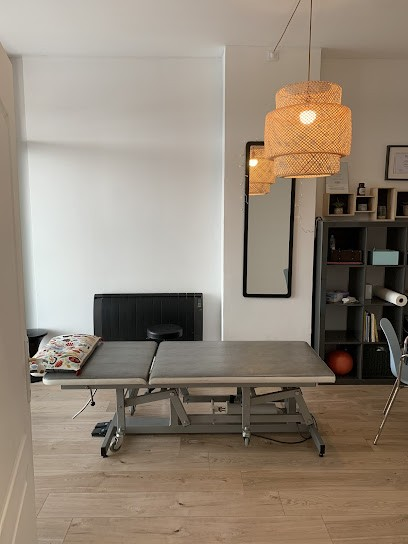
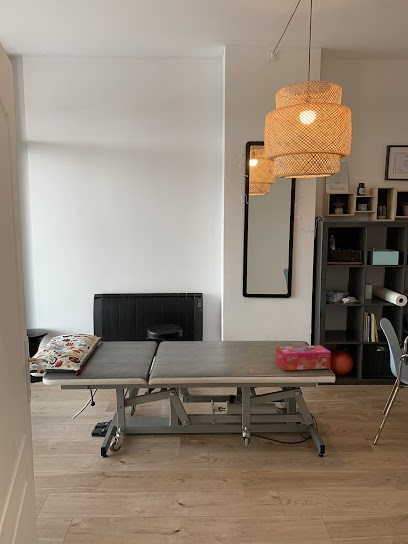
+ tissue box [275,345,332,371]
